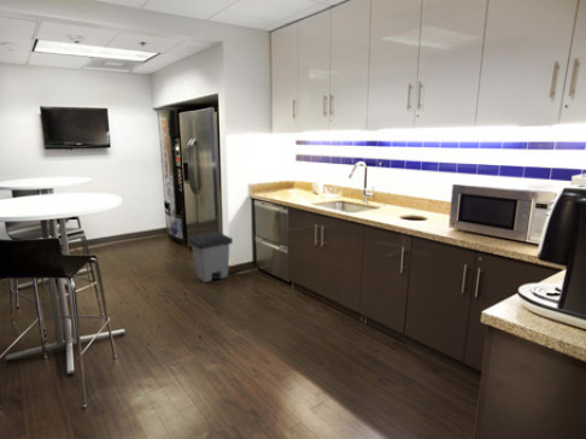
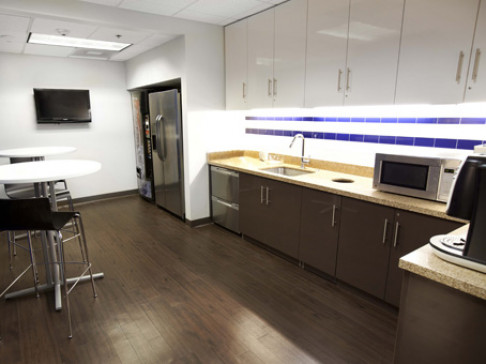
- trash can [187,230,234,283]
